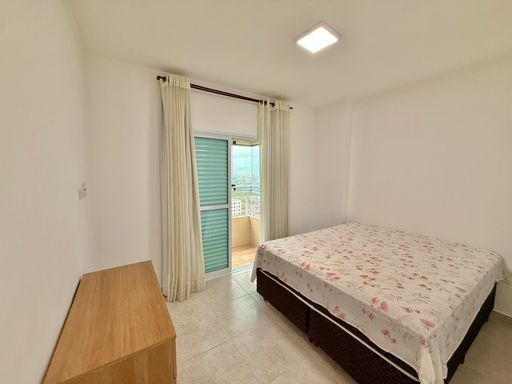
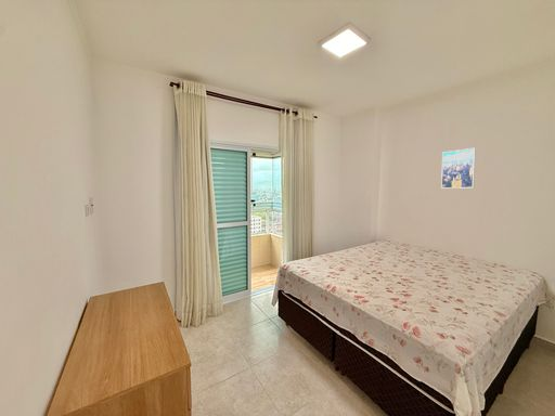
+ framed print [440,147,477,190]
